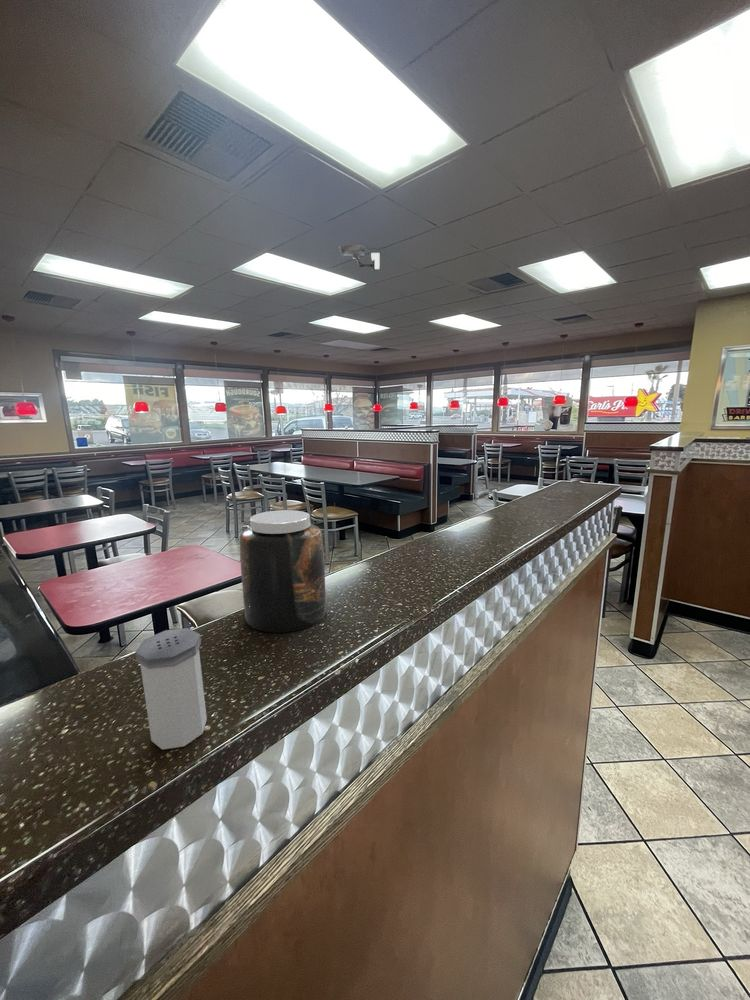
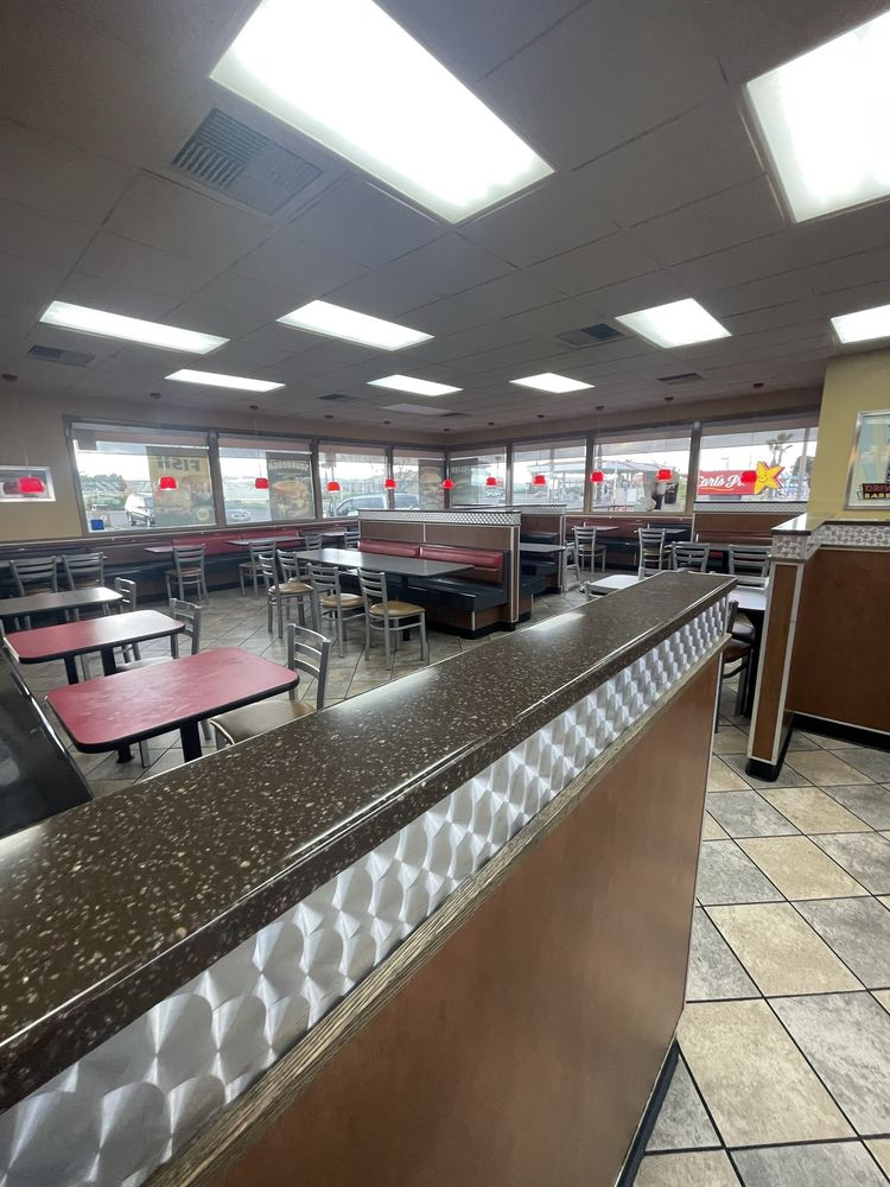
- security camera [338,244,381,273]
- jar [239,509,327,633]
- salt shaker [135,627,208,751]
